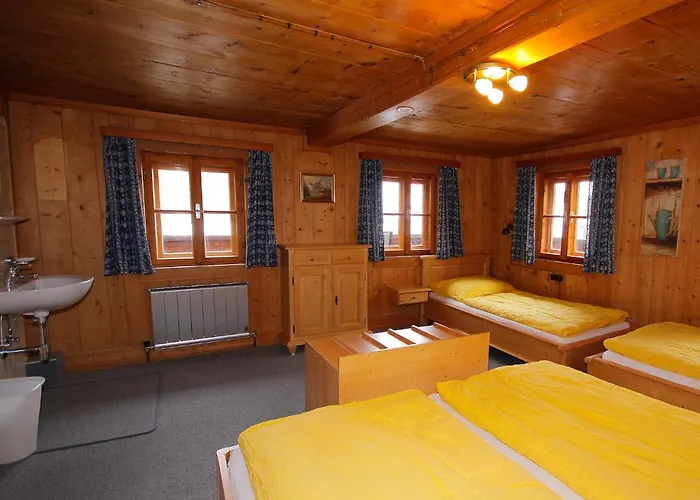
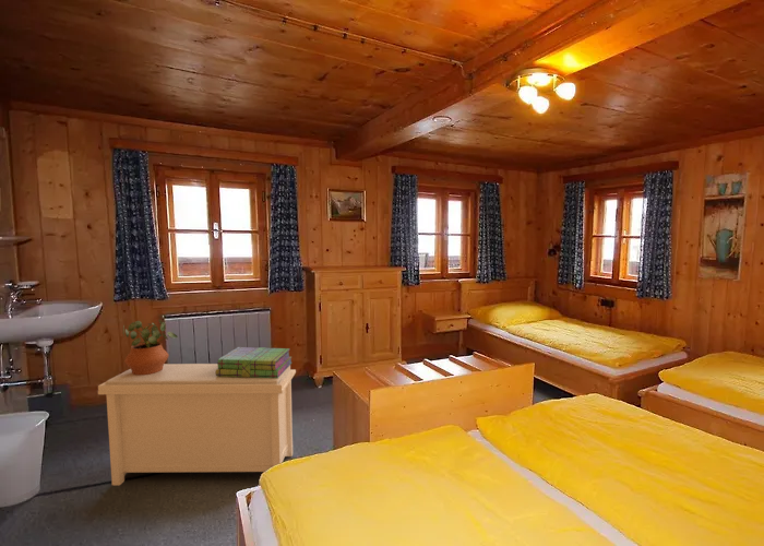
+ stack of books [215,346,293,378]
+ bench [97,363,297,486]
+ potted plant [122,318,179,375]
